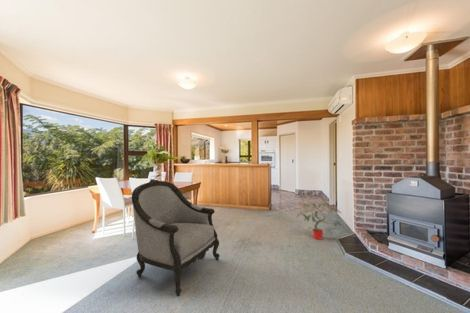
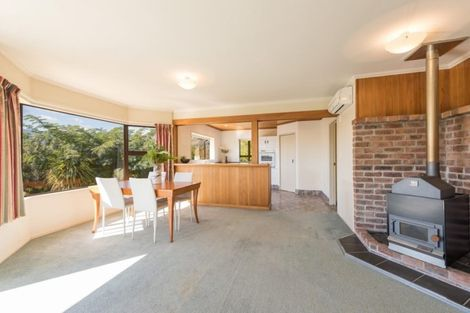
- potted plant [296,201,343,241]
- armchair [131,178,220,297]
